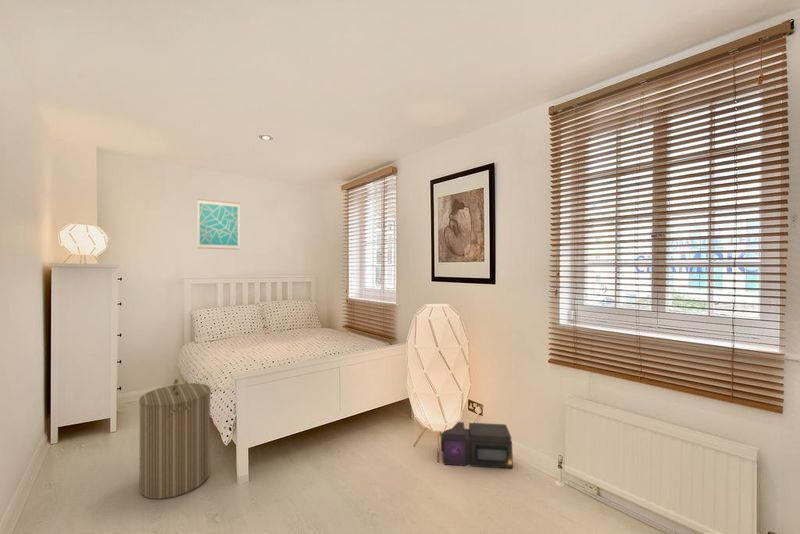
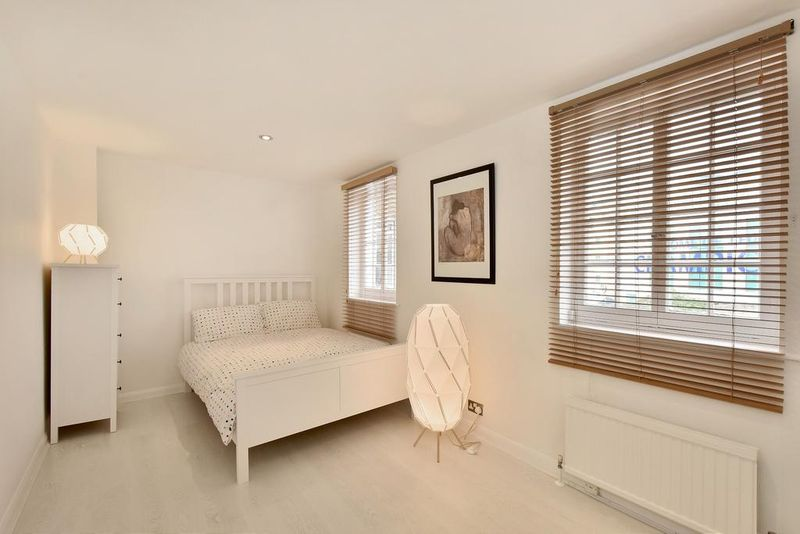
- wall art [197,198,241,250]
- laundry hamper [138,378,212,500]
- air purifier [440,421,514,470]
